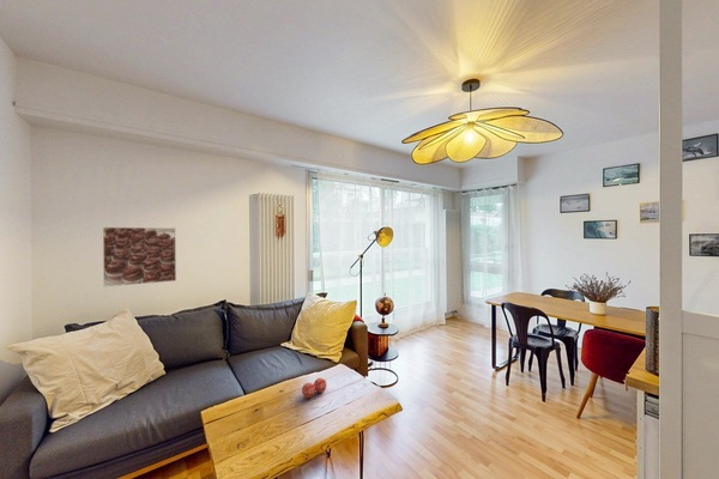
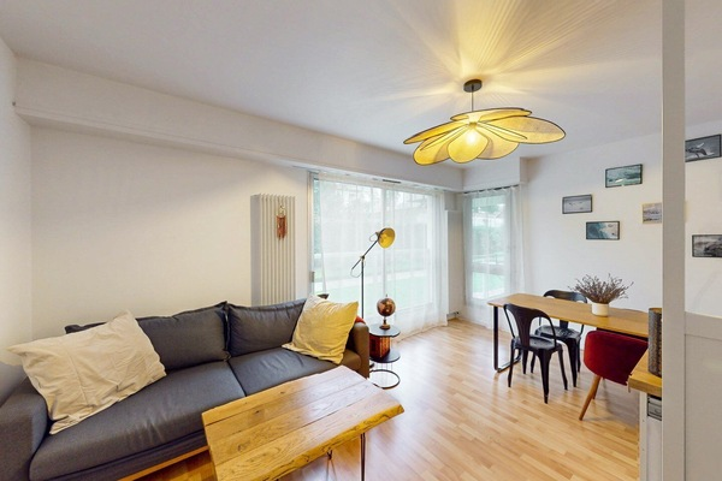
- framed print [102,226,177,289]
- decorative ball [301,377,328,399]
